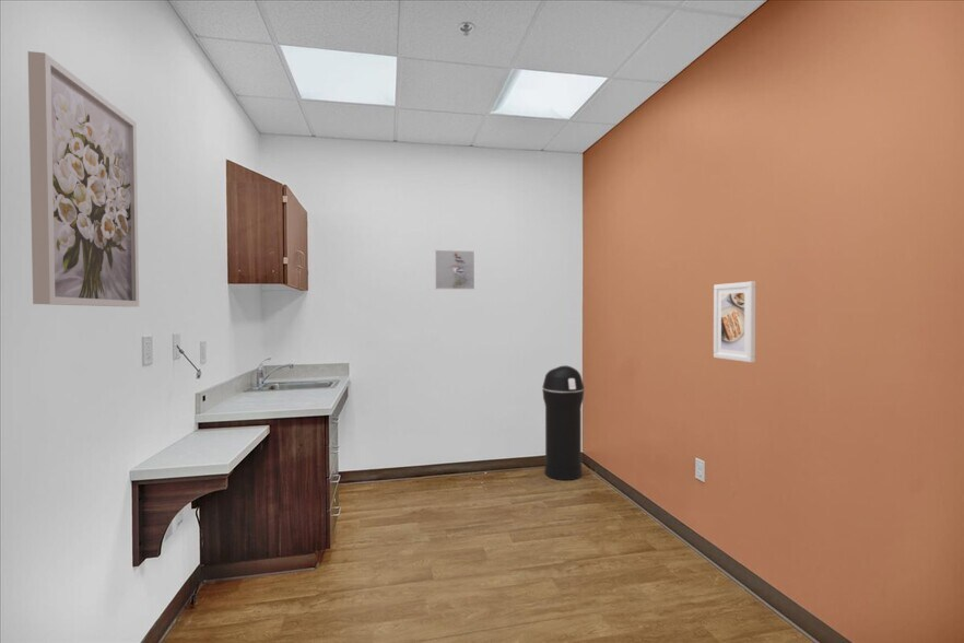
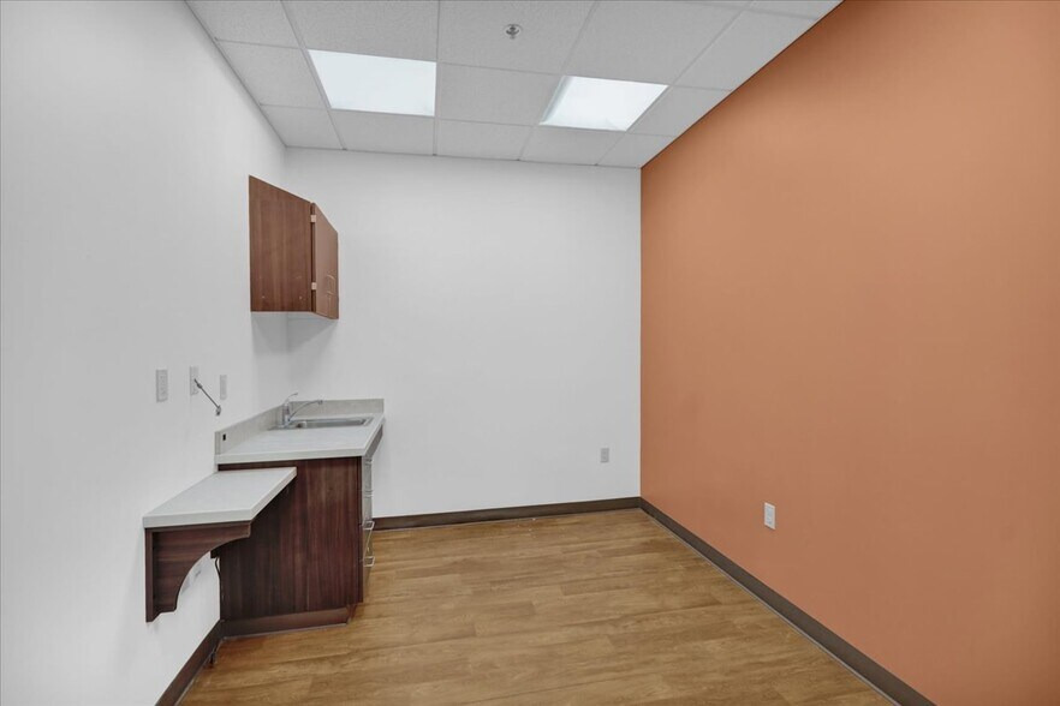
- wall art [27,50,140,307]
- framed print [713,281,756,363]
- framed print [434,248,475,291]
- trash can [541,364,585,481]
